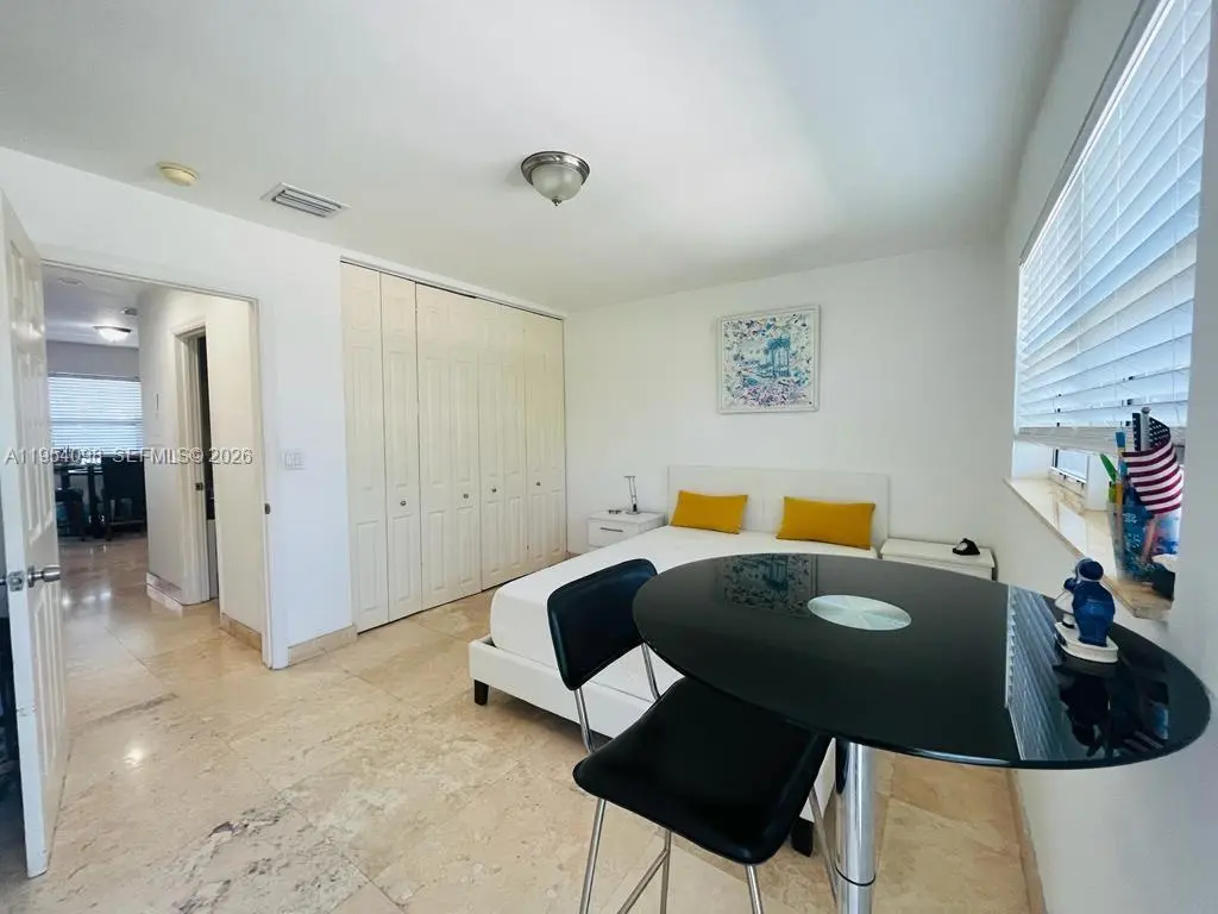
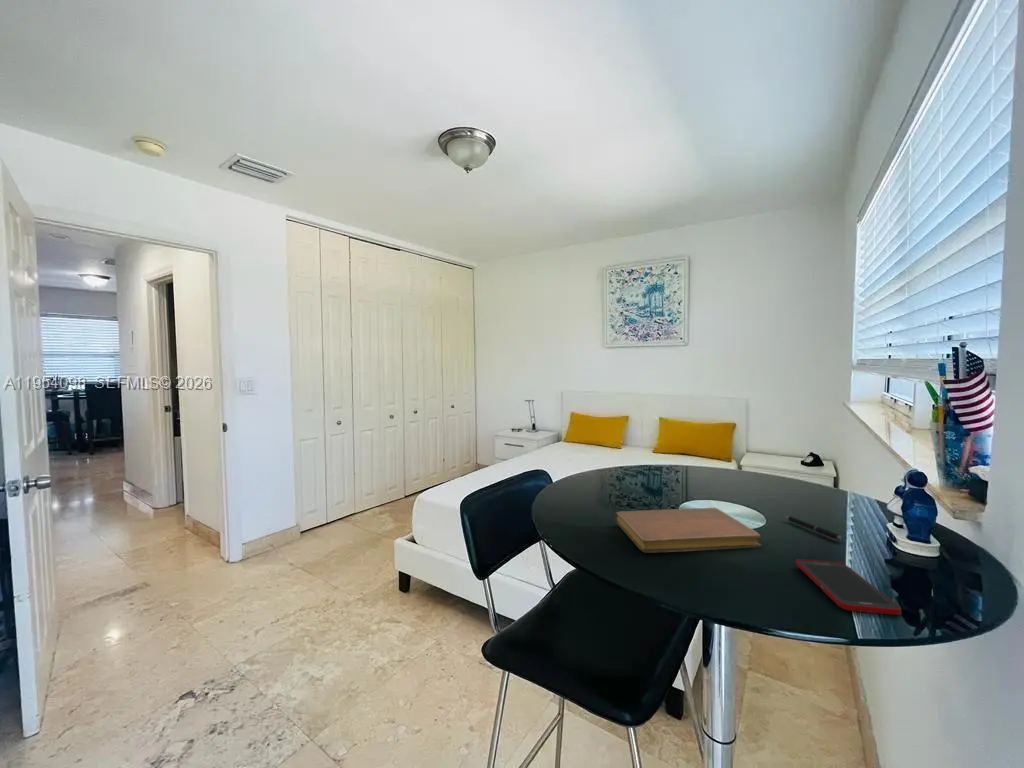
+ notebook [614,507,762,554]
+ pen [785,515,843,542]
+ cell phone [795,558,902,616]
